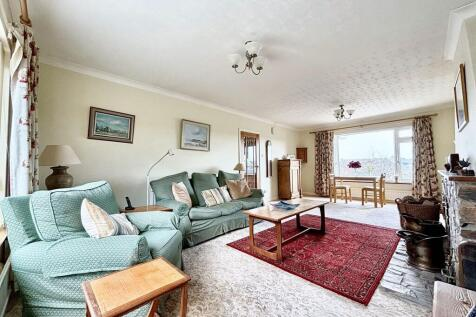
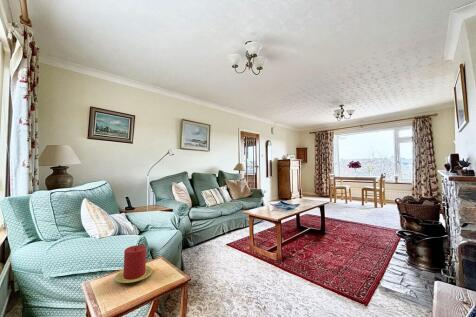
+ candle [114,244,153,284]
